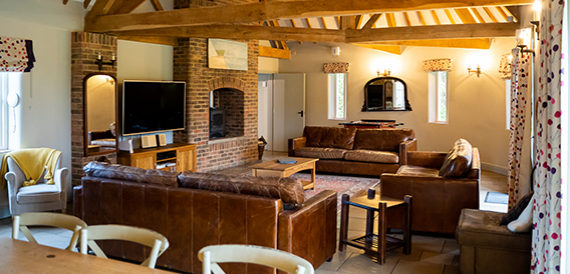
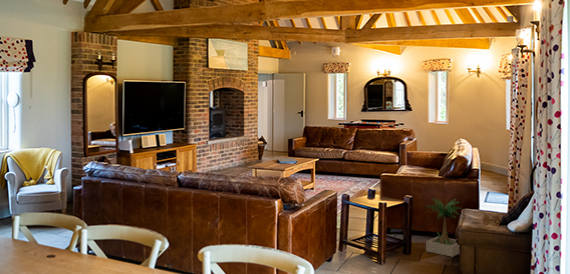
+ potted plant [424,197,463,258]
